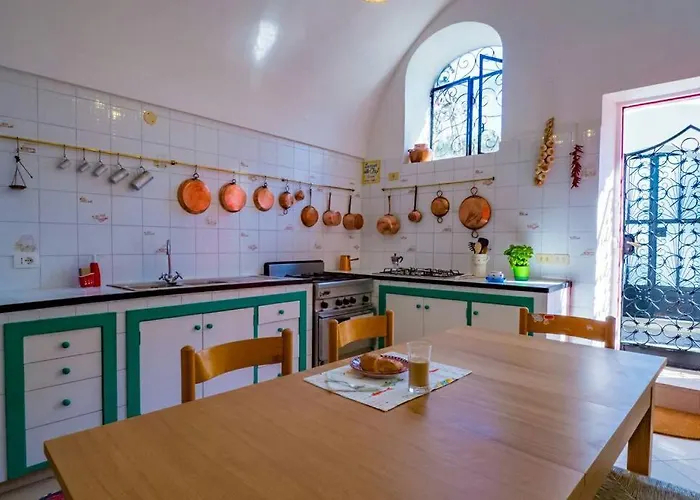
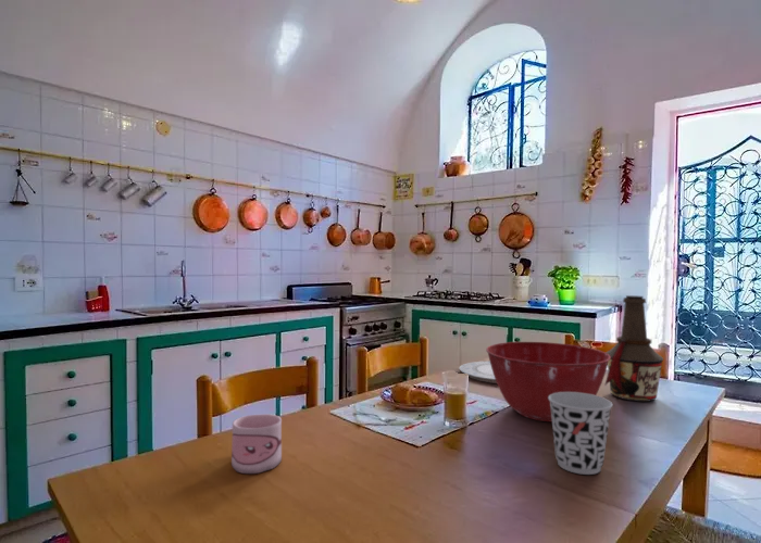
+ mug [230,413,283,475]
+ plate [459,361,497,384]
+ cup [549,392,613,476]
+ mixing bowl [485,341,611,422]
+ bottle [603,294,664,403]
